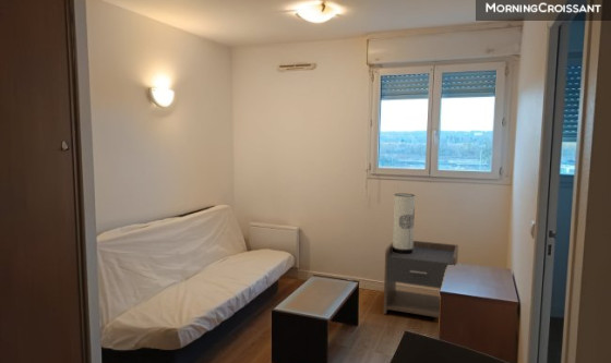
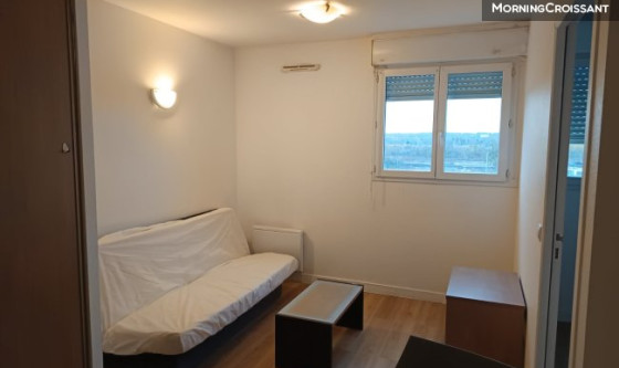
- nightstand [383,240,459,318]
- table lamp [392,193,416,254]
